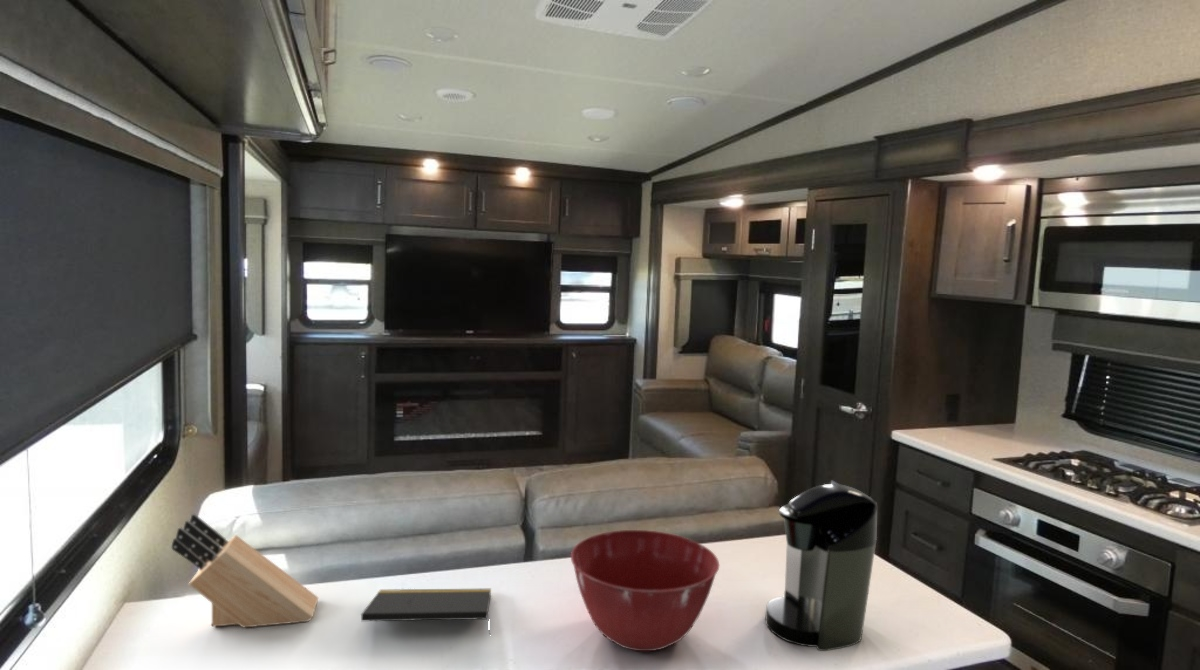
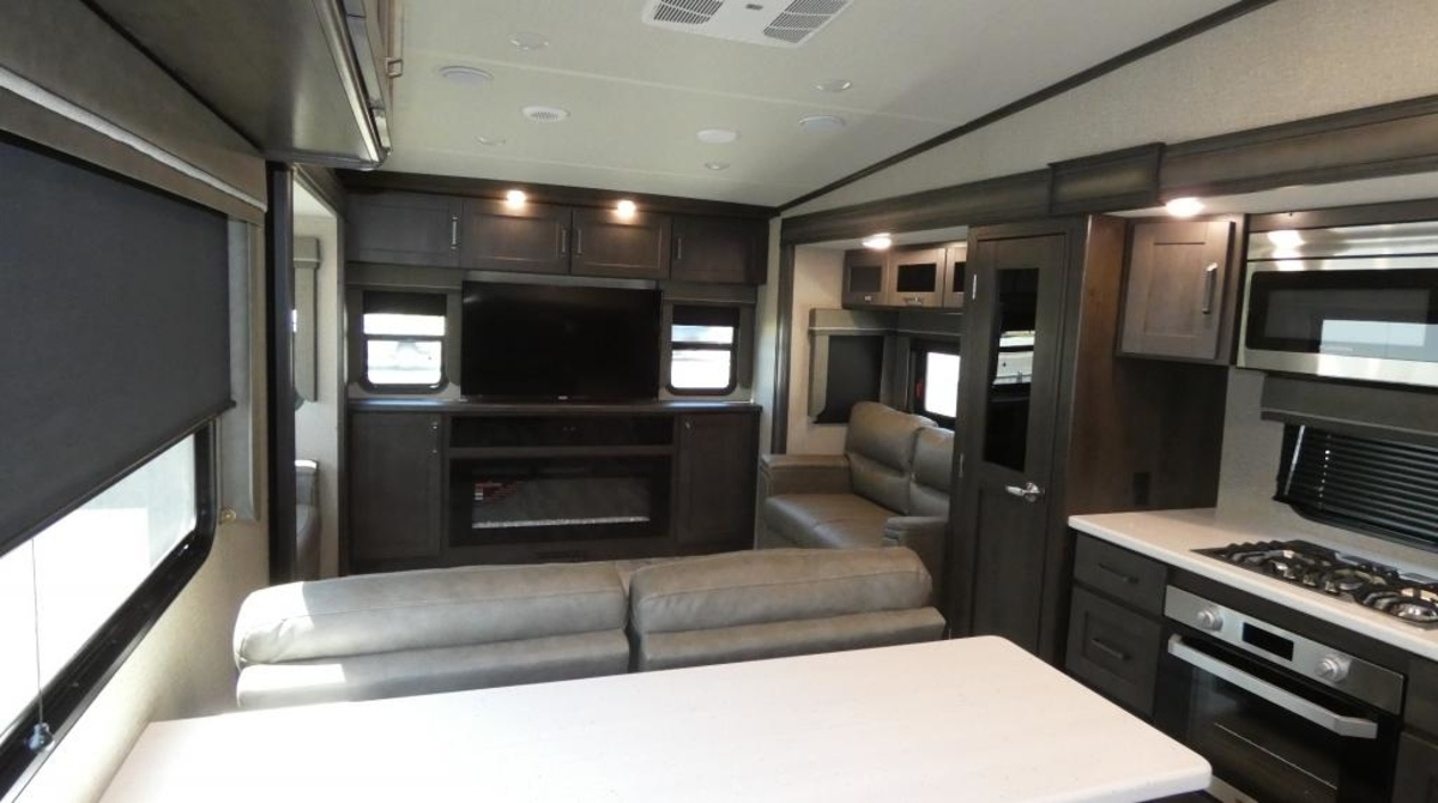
- mixing bowl [570,529,720,652]
- knife block [171,513,319,628]
- coffee maker [764,479,878,652]
- notepad [360,588,492,634]
